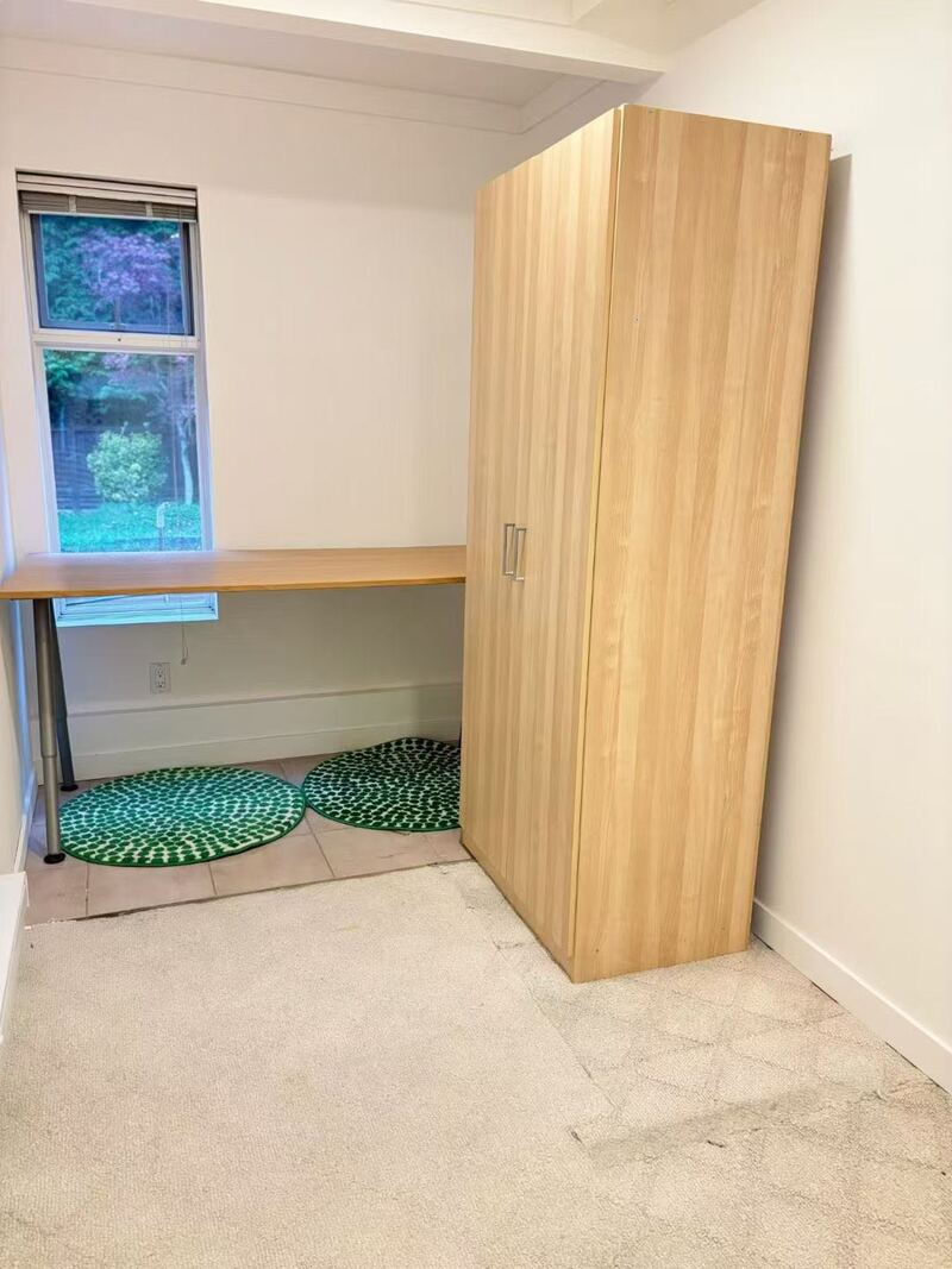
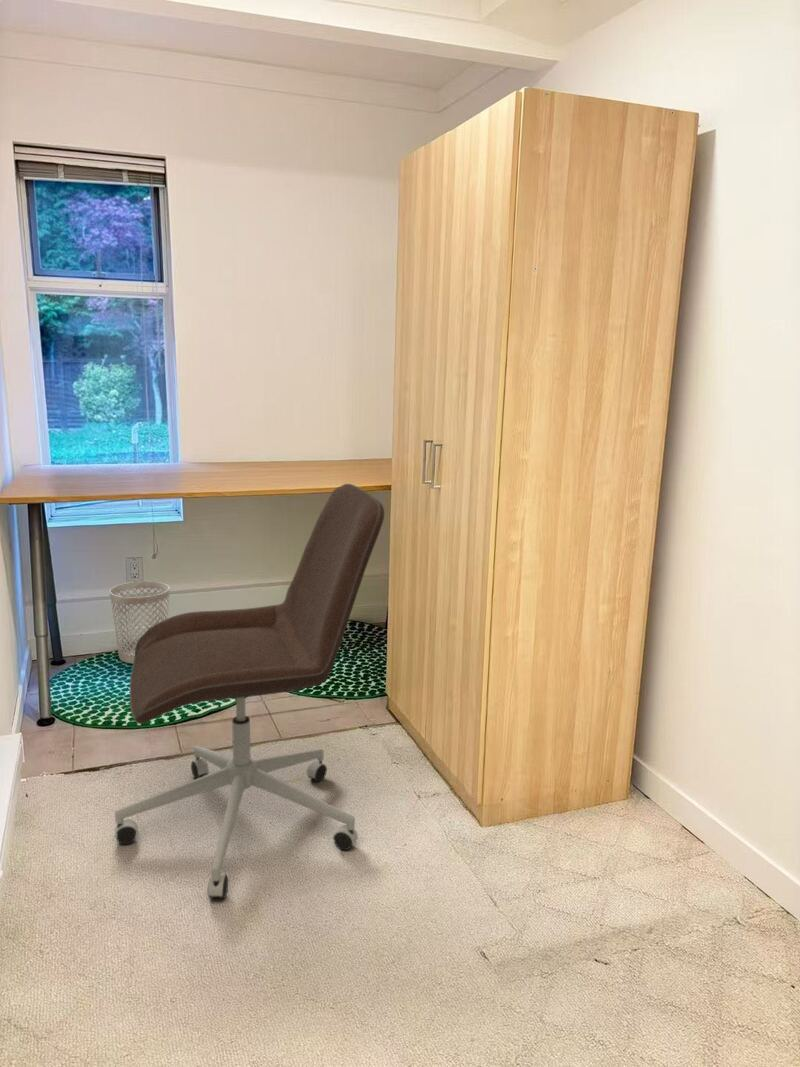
+ wastebasket [109,580,170,665]
+ office chair [114,483,385,899]
